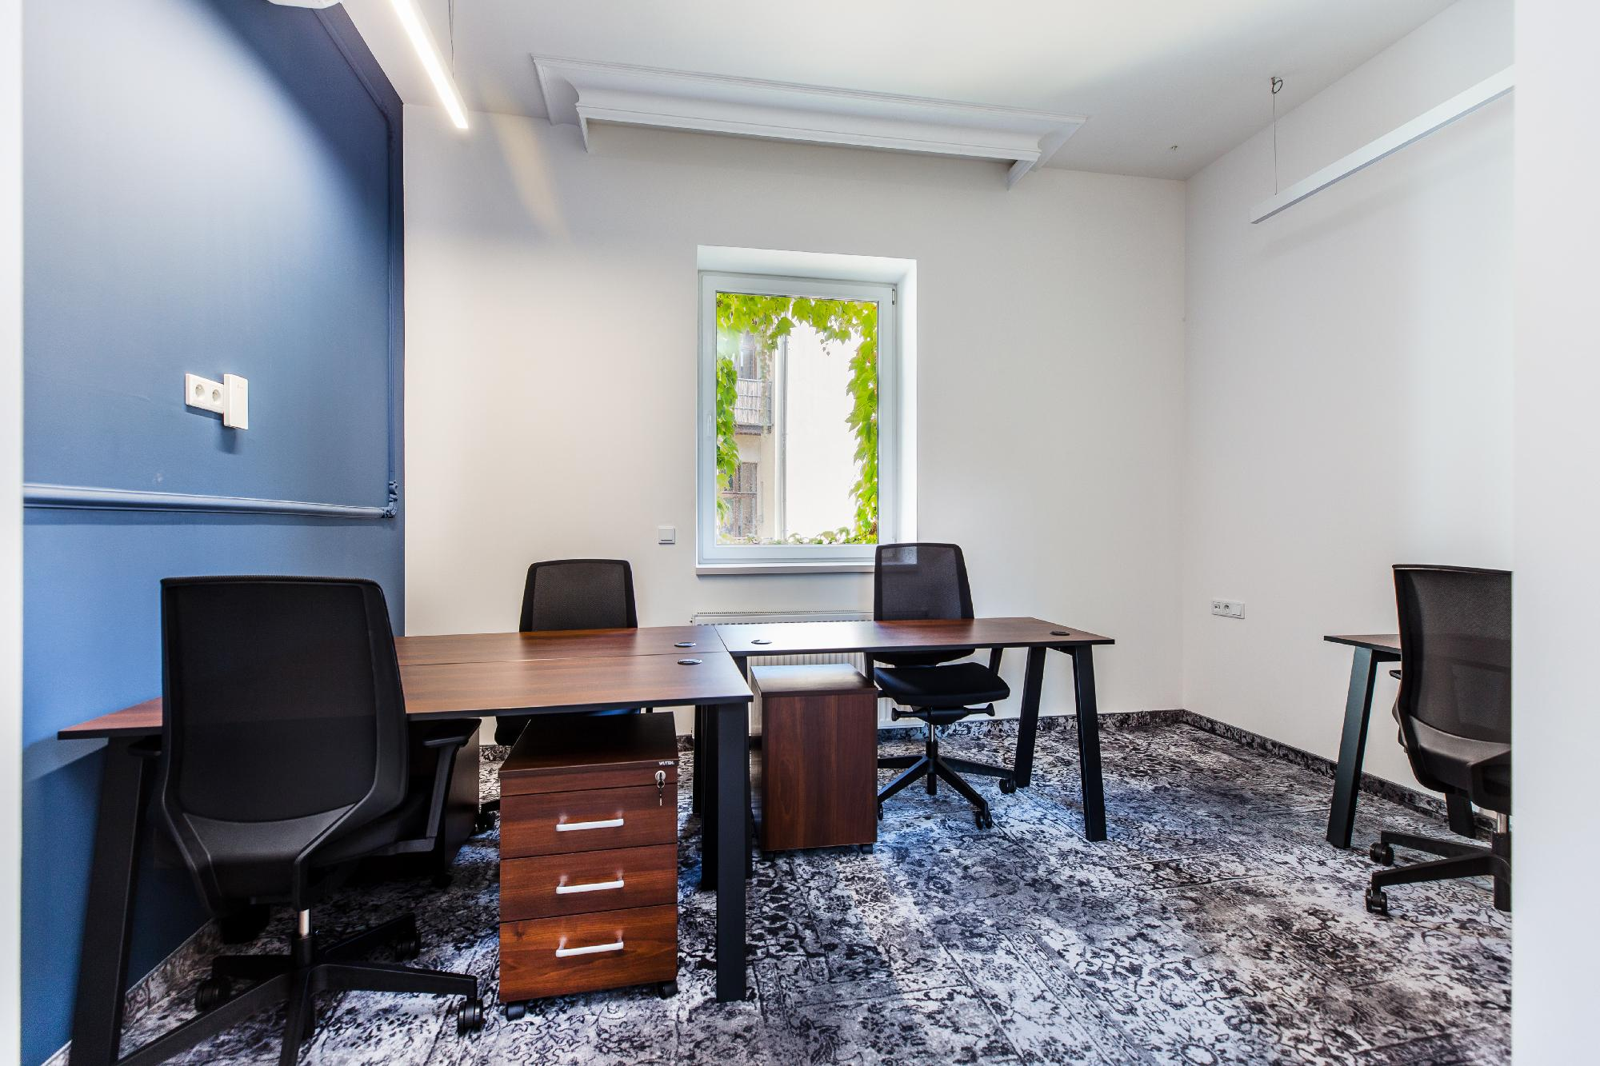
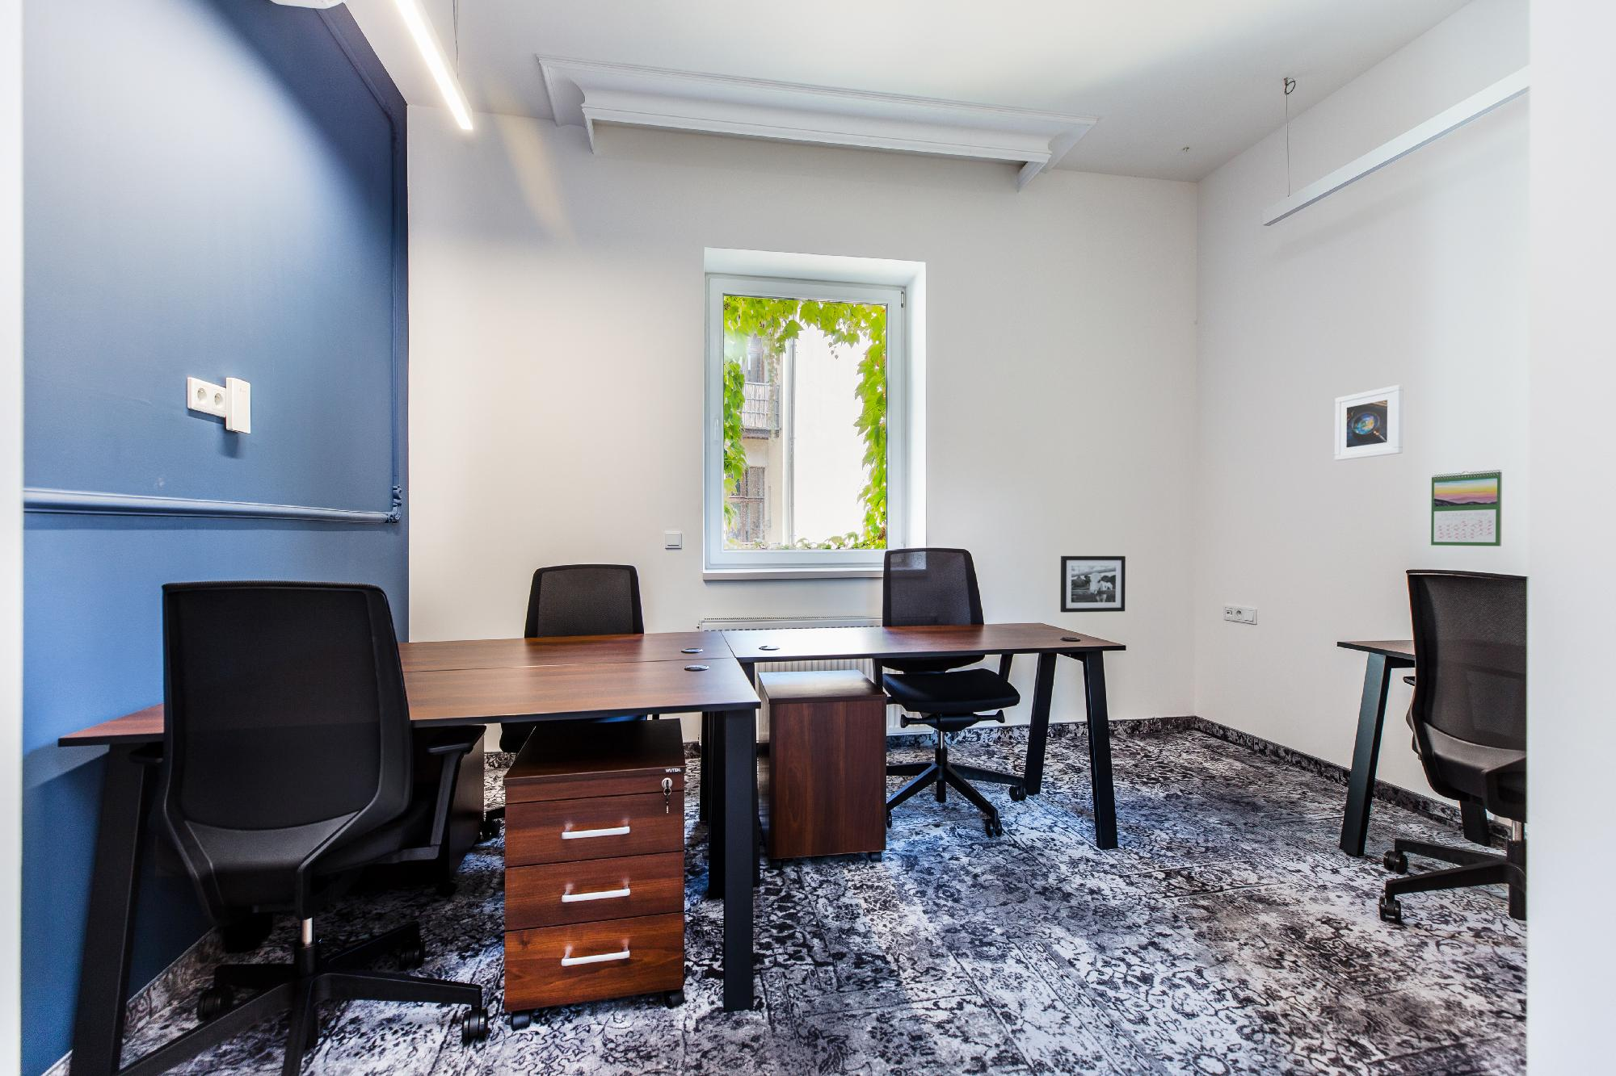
+ calendar [1430,470,1503,548]
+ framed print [1334,384,1405,461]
+ picture frame [1060,555,1126,614]
